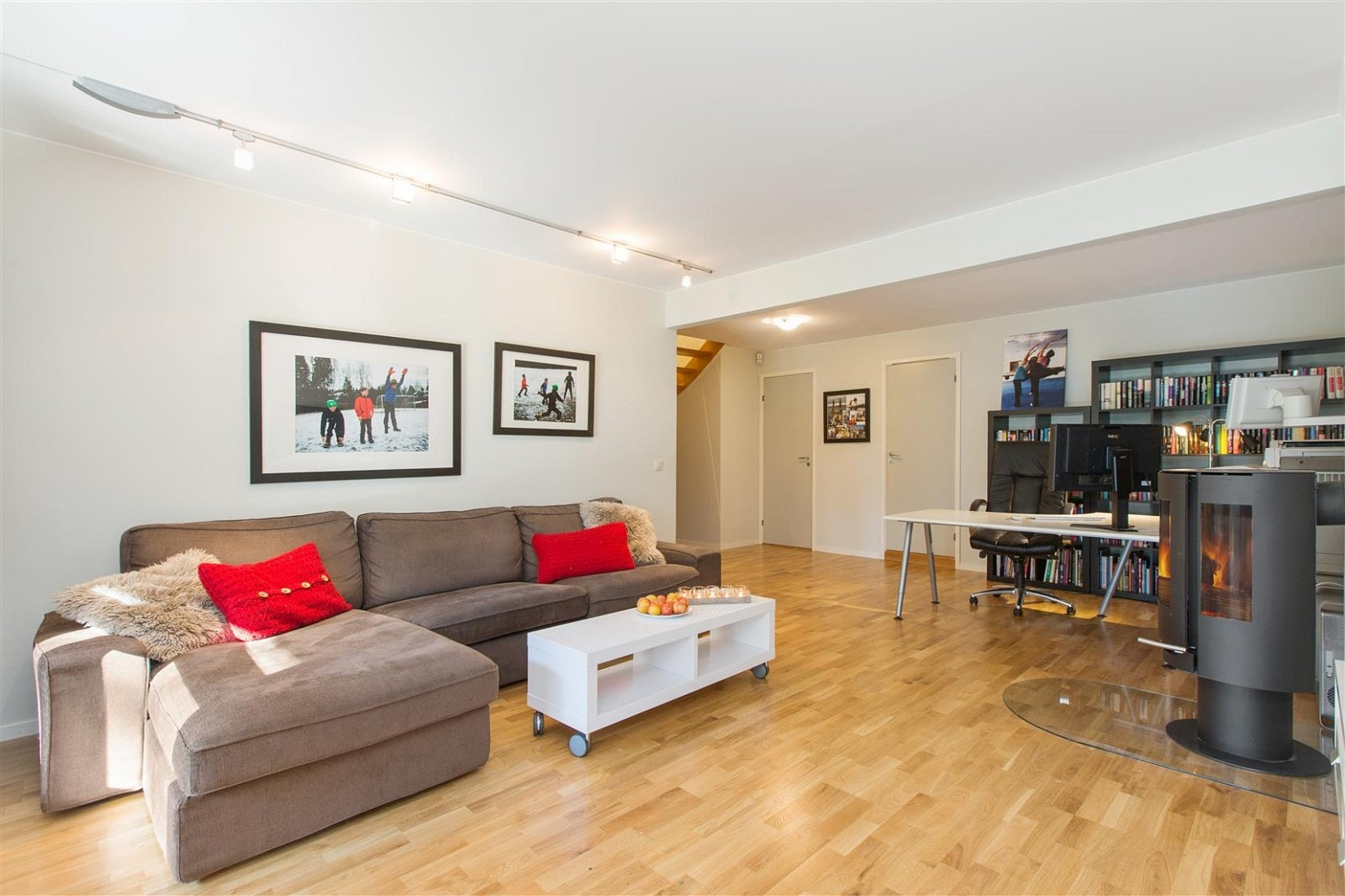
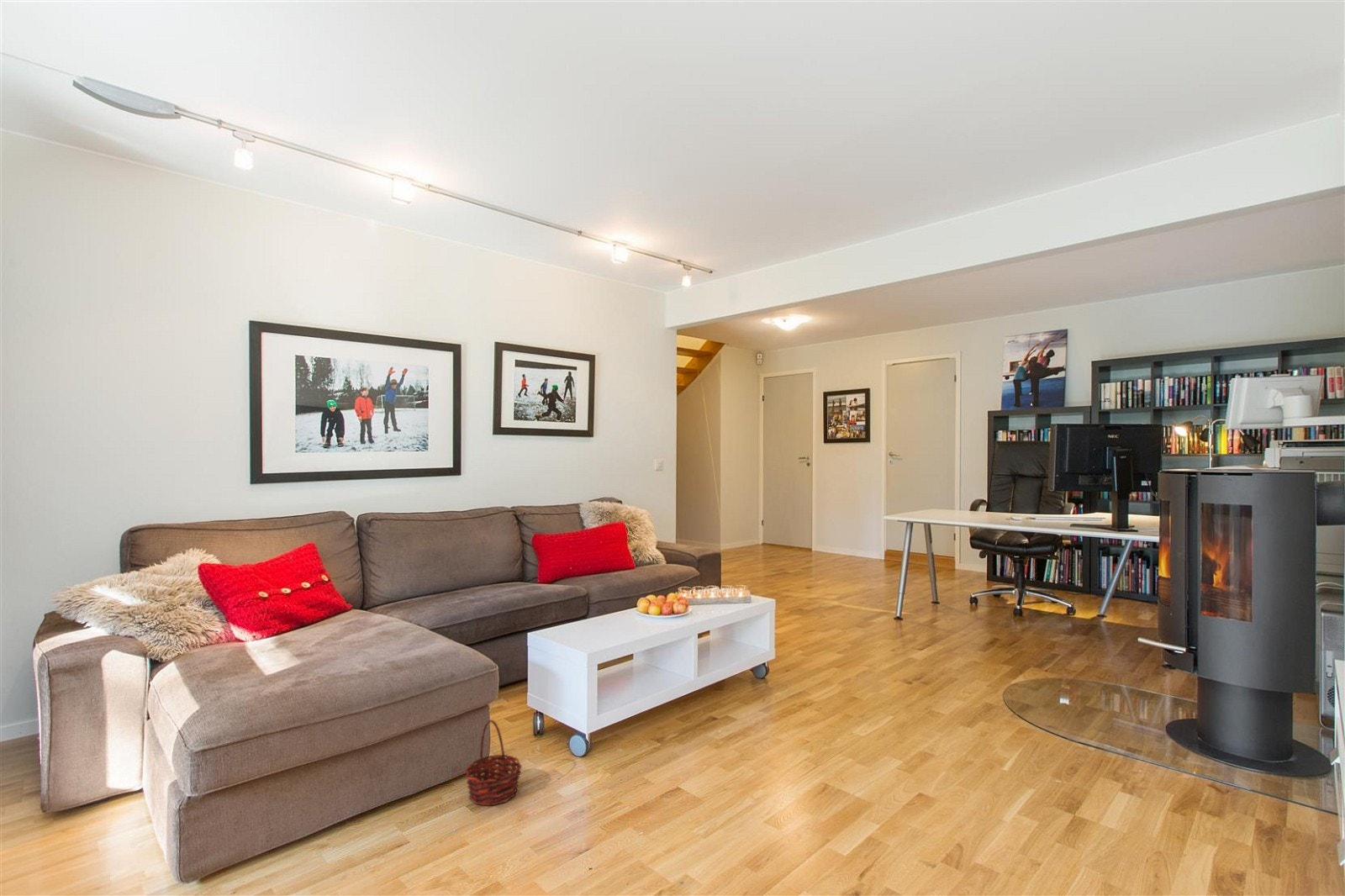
+ basket [464,719,523,806]
